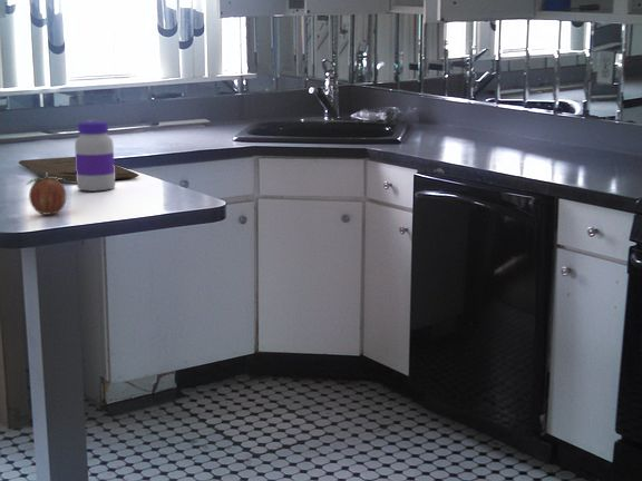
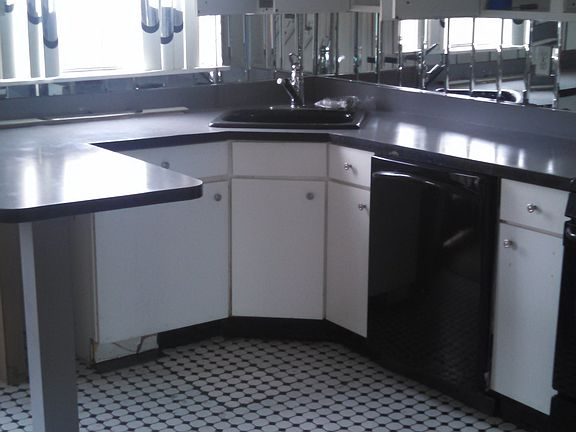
- fruit [26,173,67,216]
- jar [74,120,116,192]
- cutting board [18,156,140,183]
